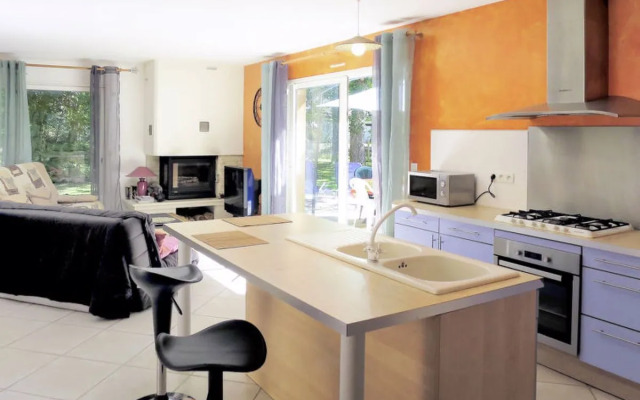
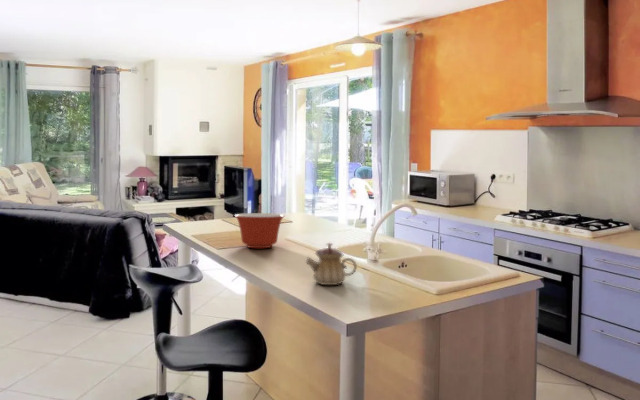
+ mixing bowl [233,212,286,249]
+ teapot [305,241,358,286]
